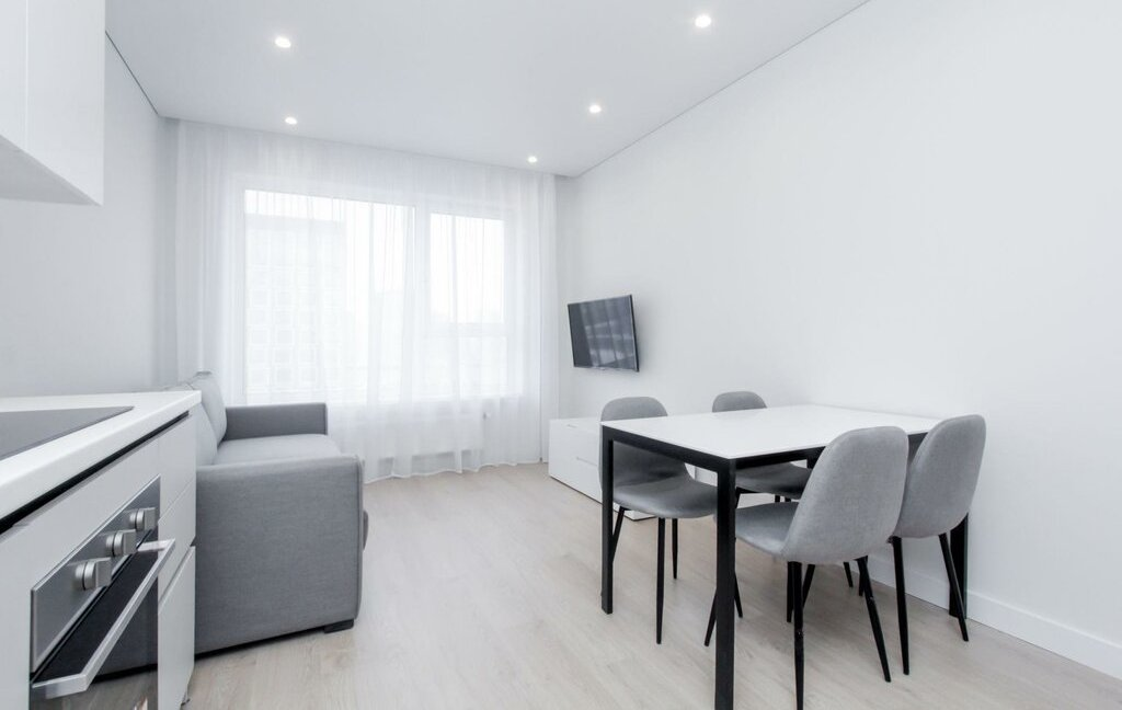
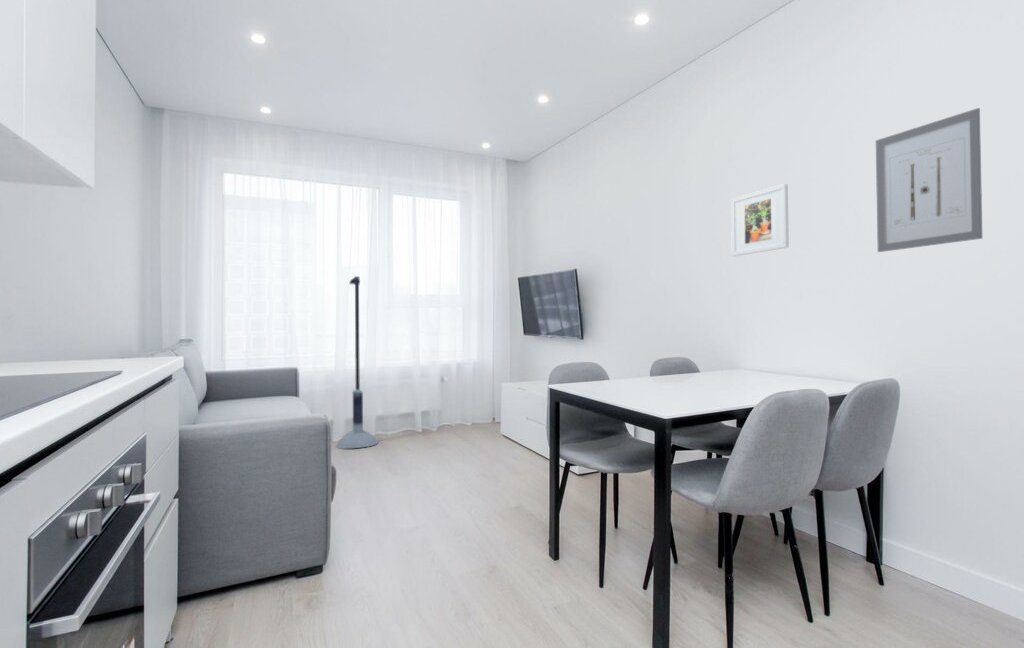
+ floor lamp [335,275,379,449]
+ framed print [730,183,790,257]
+ wall art [875,107,983,253]
